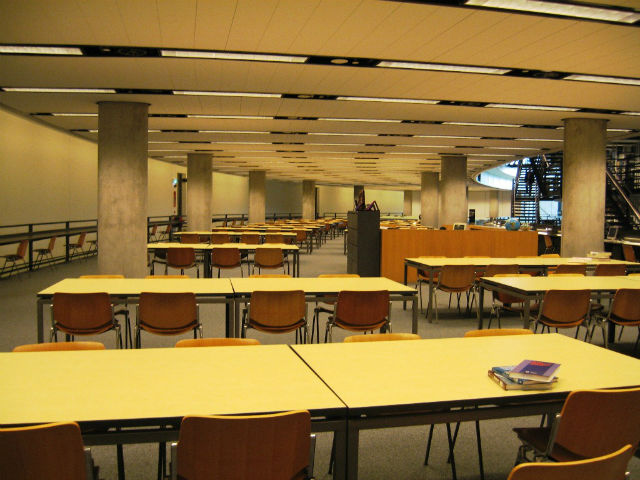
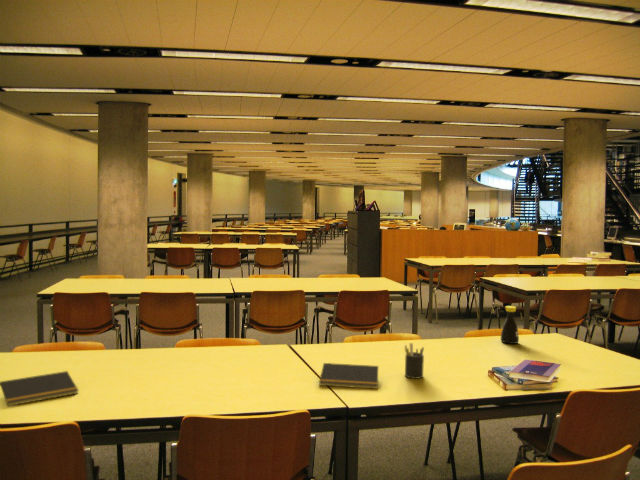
+ bottle [500,305,520,345]
+ notepad [0,370,79,407]
+ pen holder [403,342,425,380]
+ notepad [318,362,379,390]
